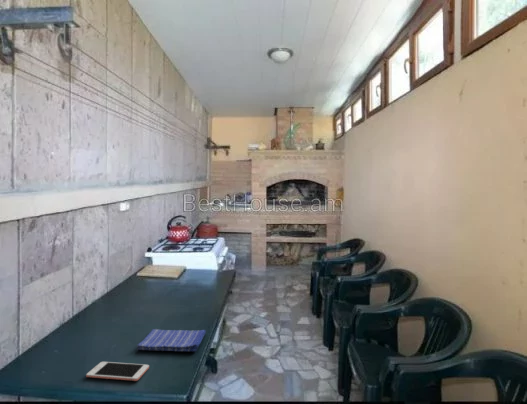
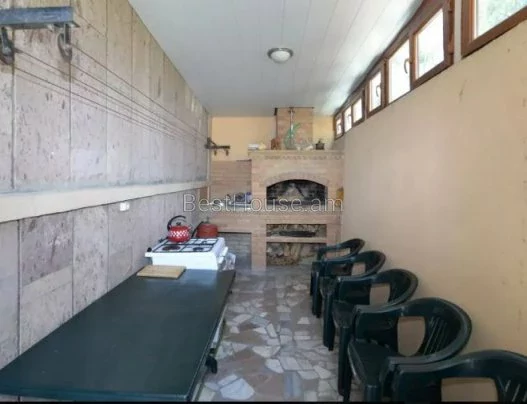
- dish towel [136,328,207,352]
- cell phone [85,361,150,382]
